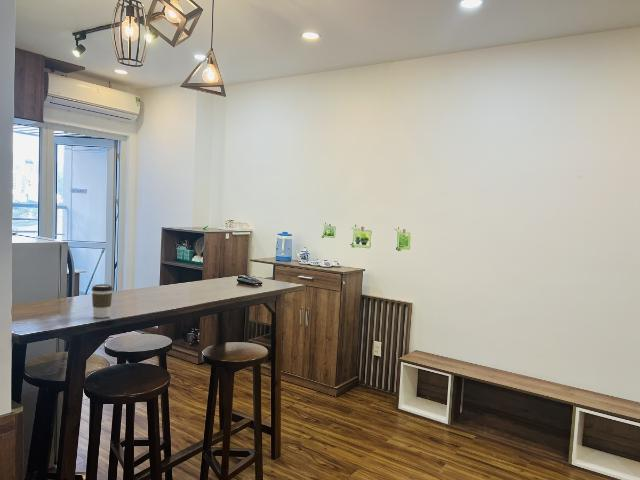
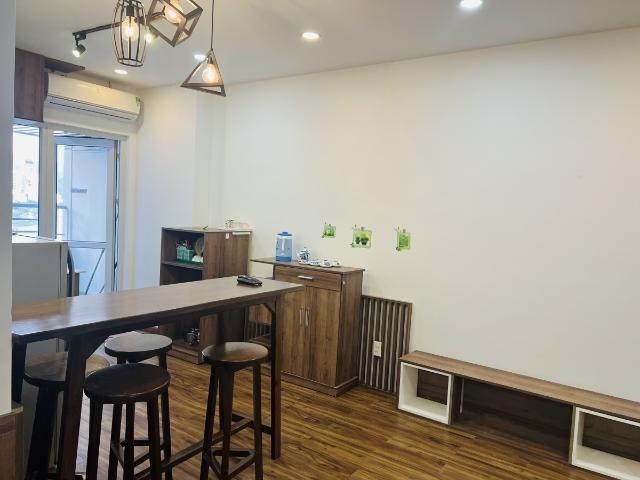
- coffee cup [91,283,114,319]
